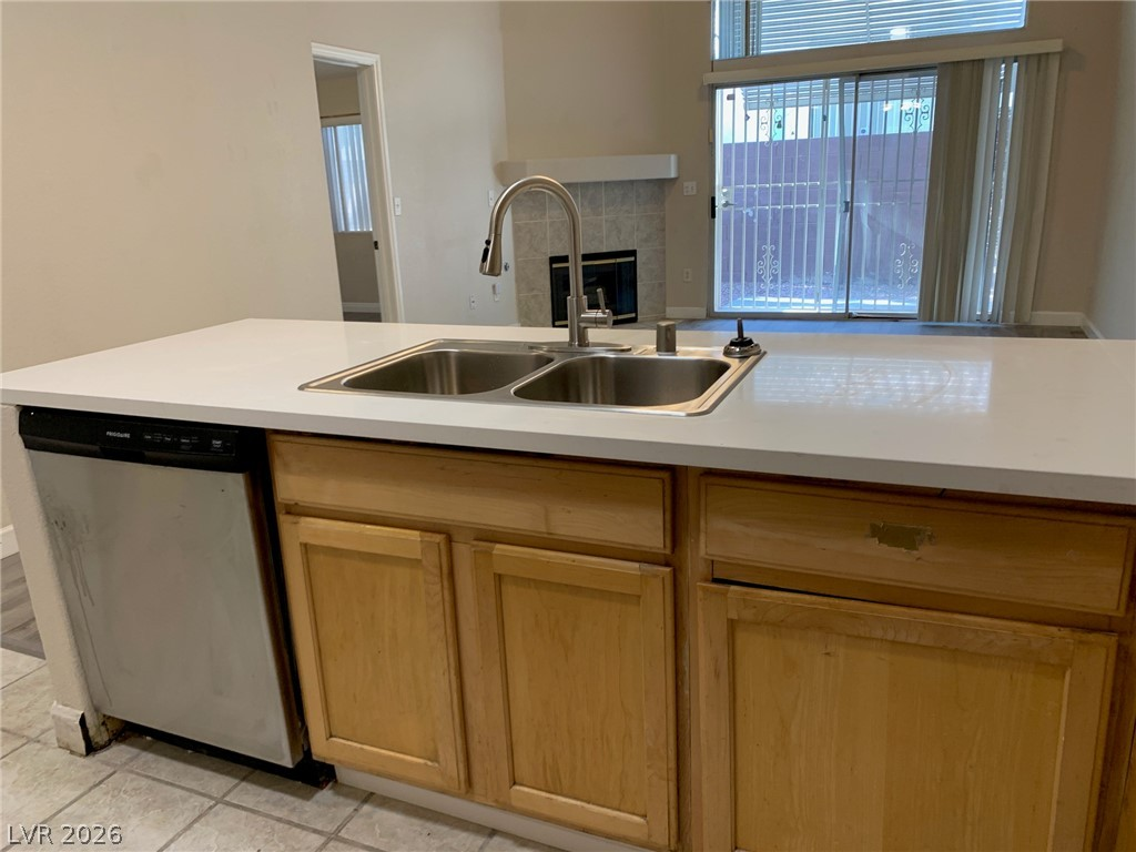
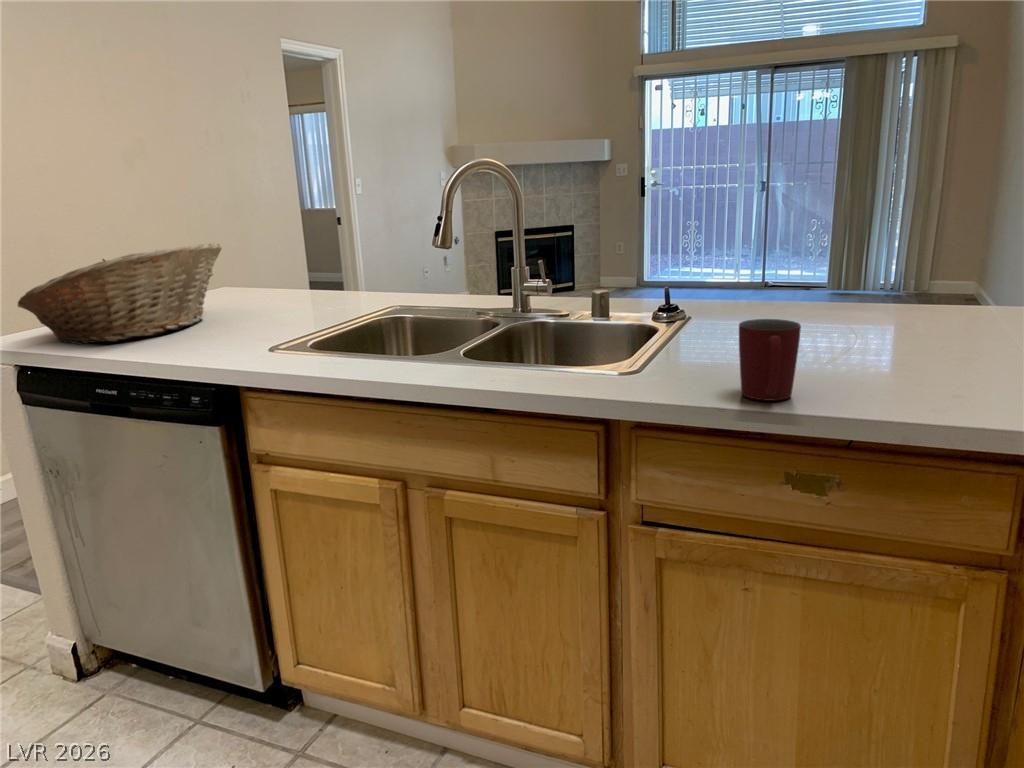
+ mug [738,318,802,402]
+ fruit basket [17,242,223,346]
